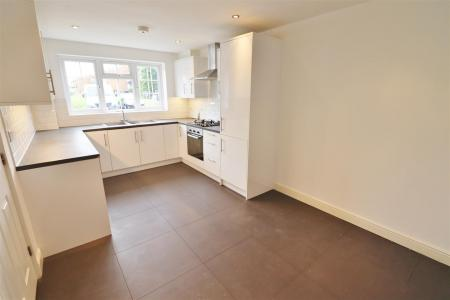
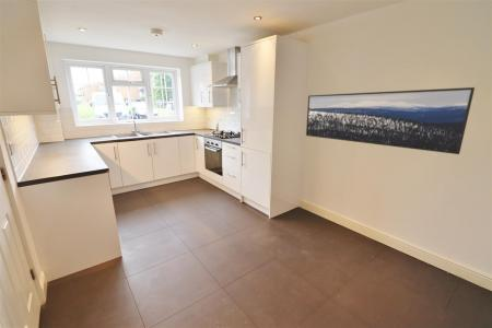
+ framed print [305,86,476,155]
